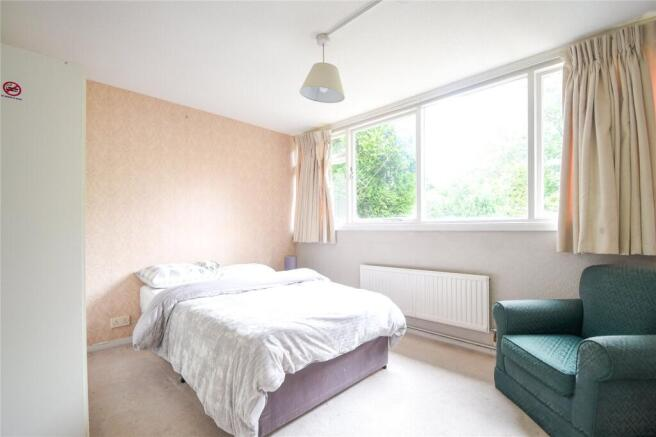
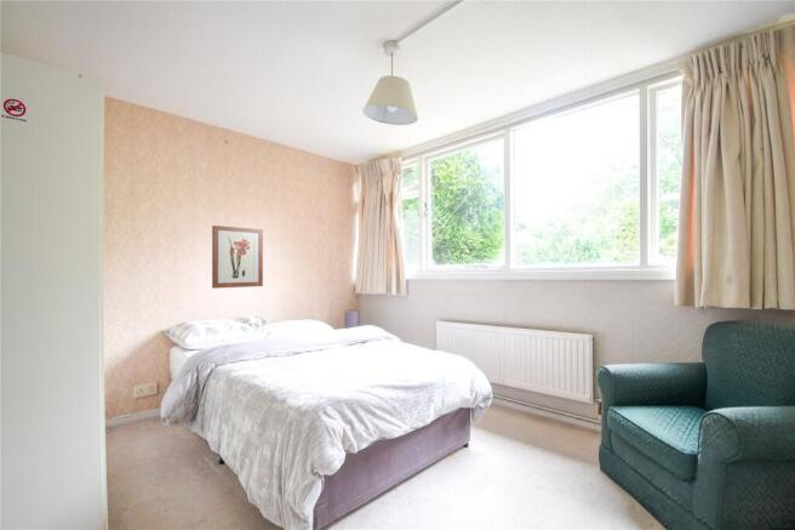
+ wall art [211,224,264,290]
